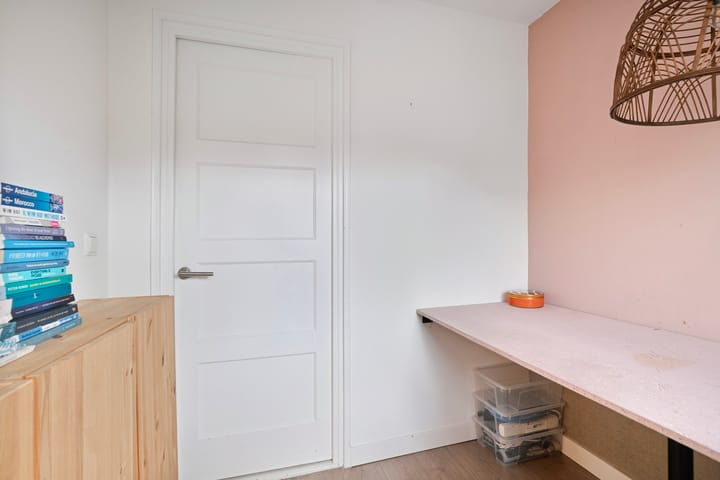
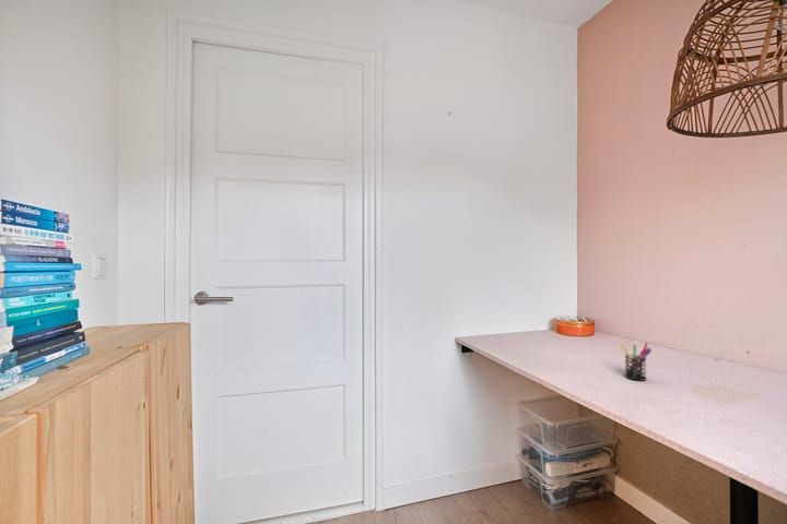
+ pen holder [620,342,653,382]
